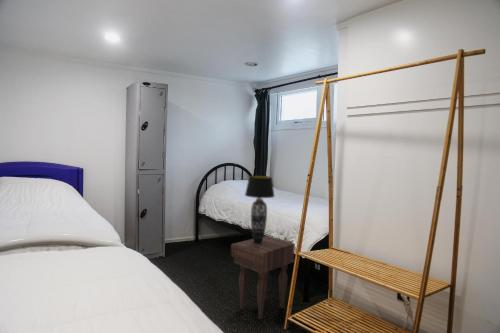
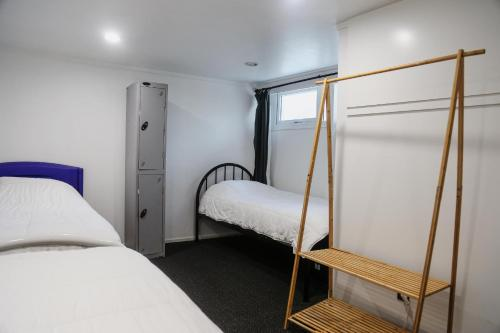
- nightstand [230,234,296,320]
- table lamp [244,175,276,243]
